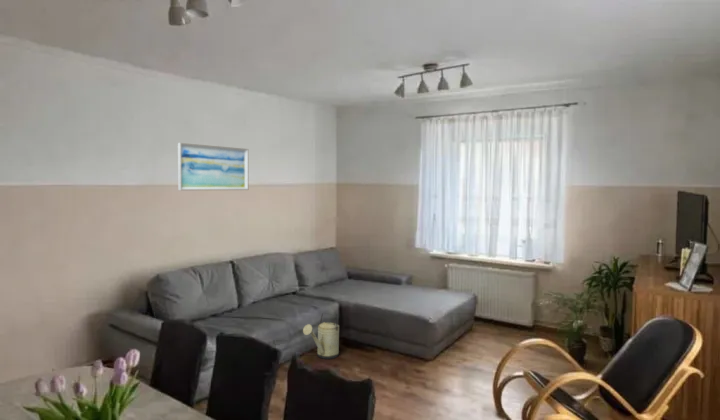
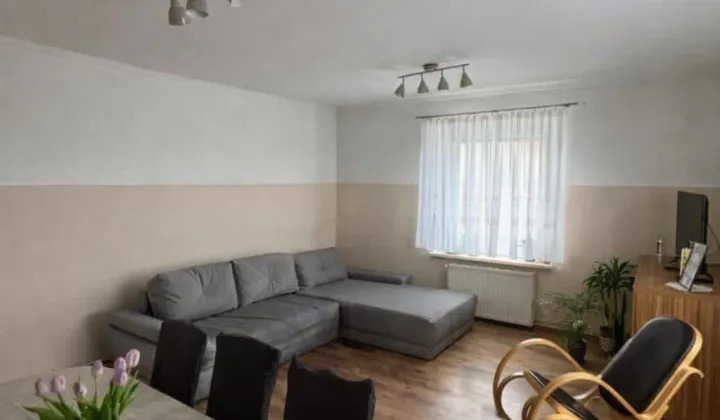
- watering can [302,312,340,360]
- wall art [177,142,249,191]
